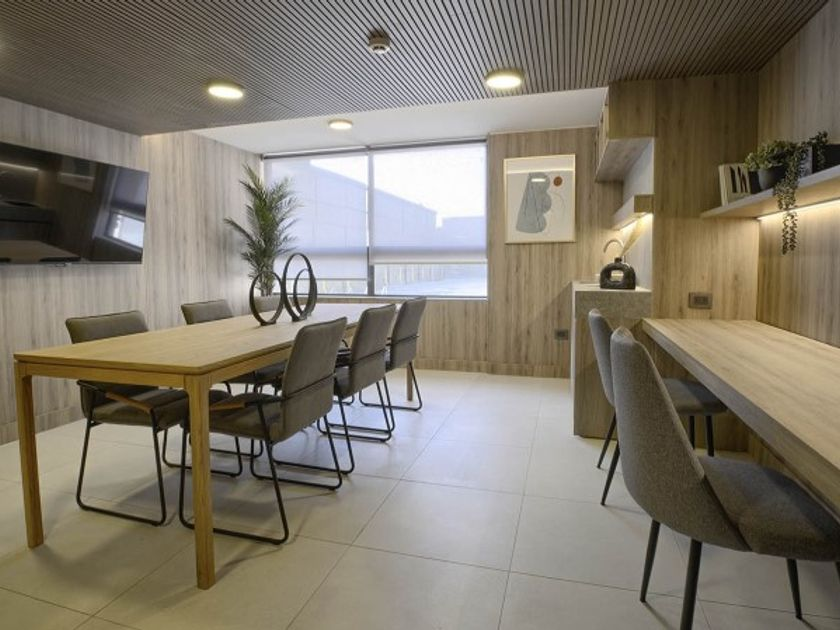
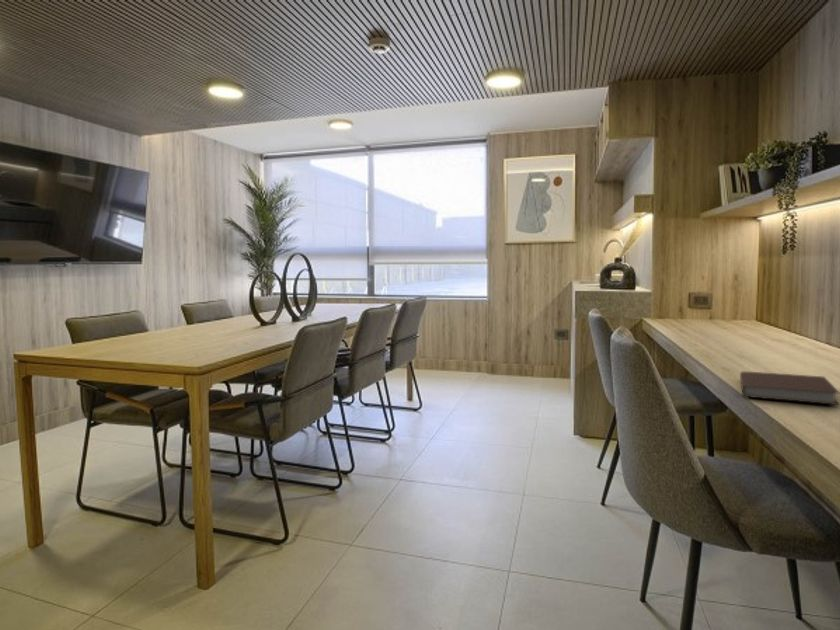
+ notebook [739,370,840,406]
